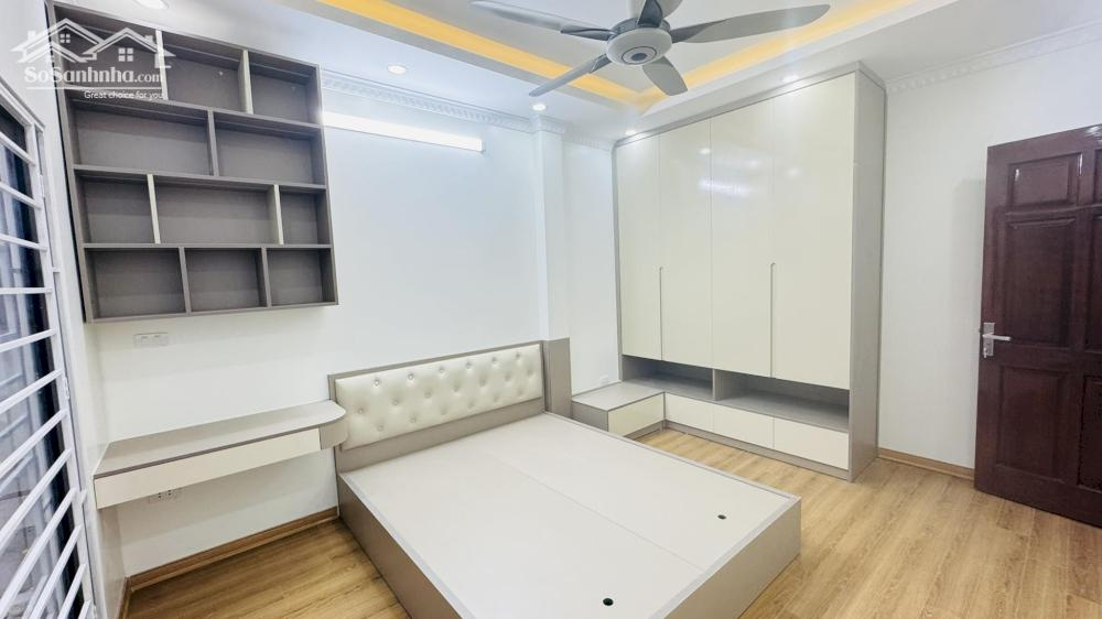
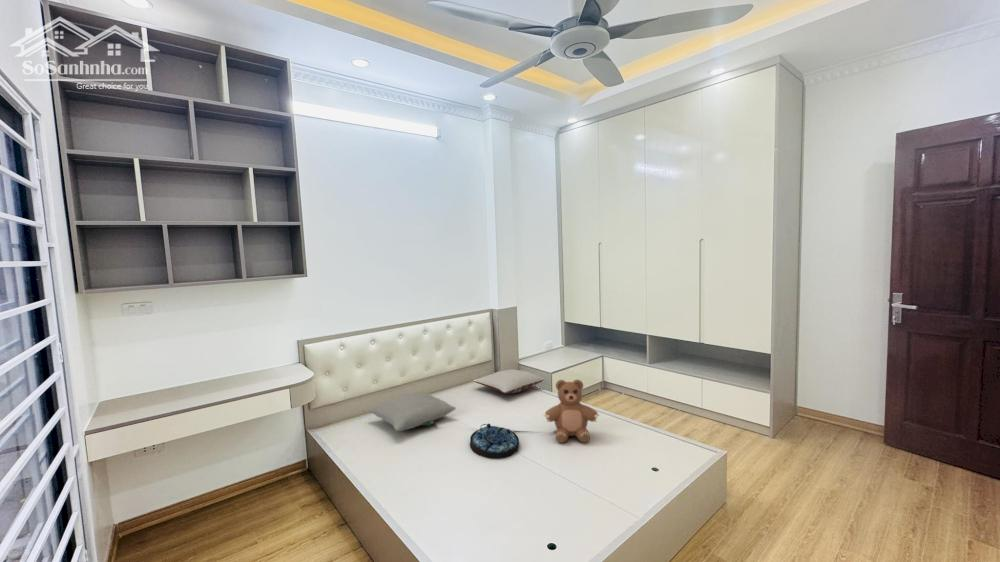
+ serving tray [469,423,520,460]
+ pillow [472,368,545,395]
+ pillow [368,391,457,432]
+ teddy bear [542,379,601,444]
